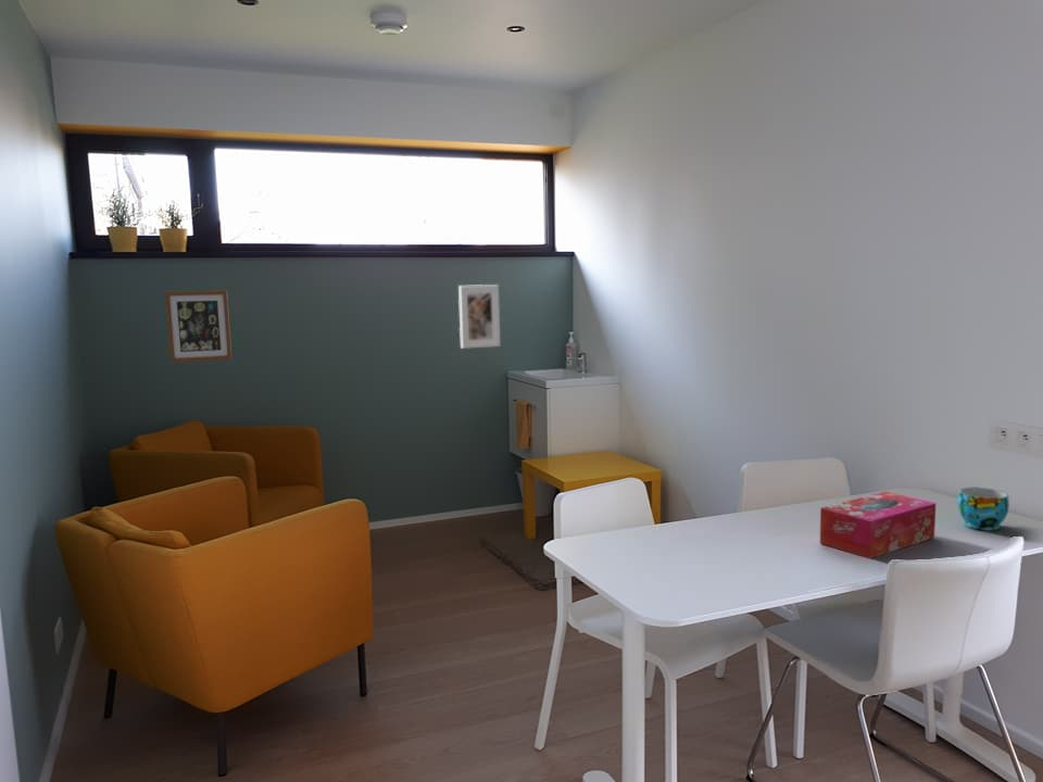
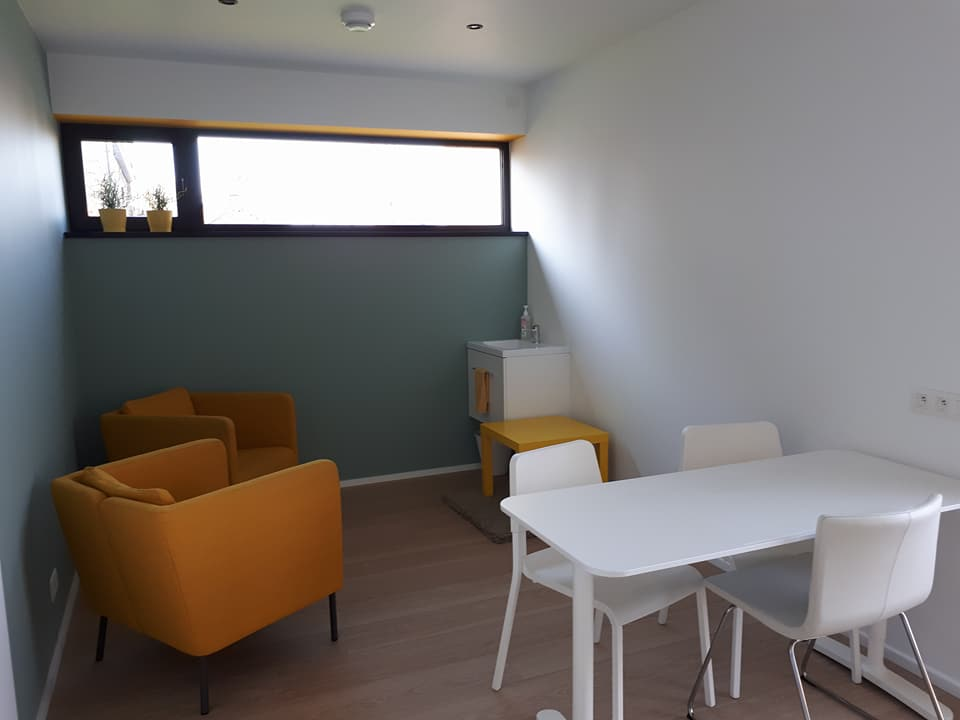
- wall art [164,290,233,364]
- cup [956,487,1010,531]
- tissue box [819,491,937,559]
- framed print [457,283,501,350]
